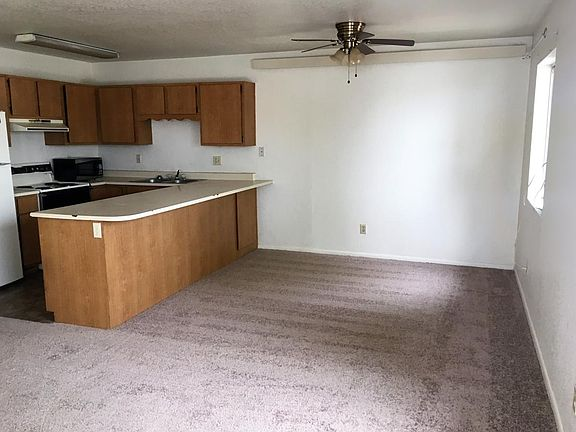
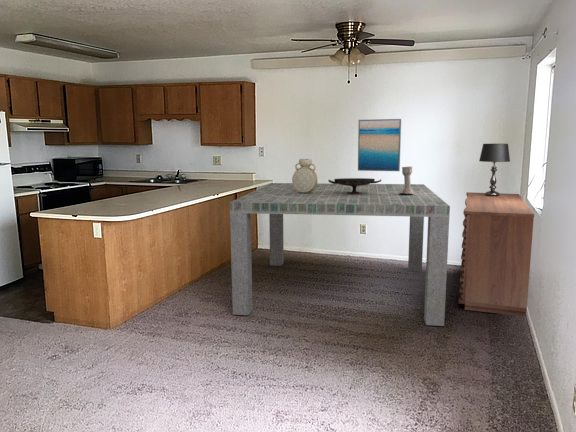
+ candlestick [397,165,415,195]
+ dining table [229,182,451,327]
+ vase [291,158,318,193]
+ decorative bowl [327,177,382,194]
+ wall art [357,118,402,172]
+ sideboard [458,191,535,318]
+ table lamp [478,143,511,197]
